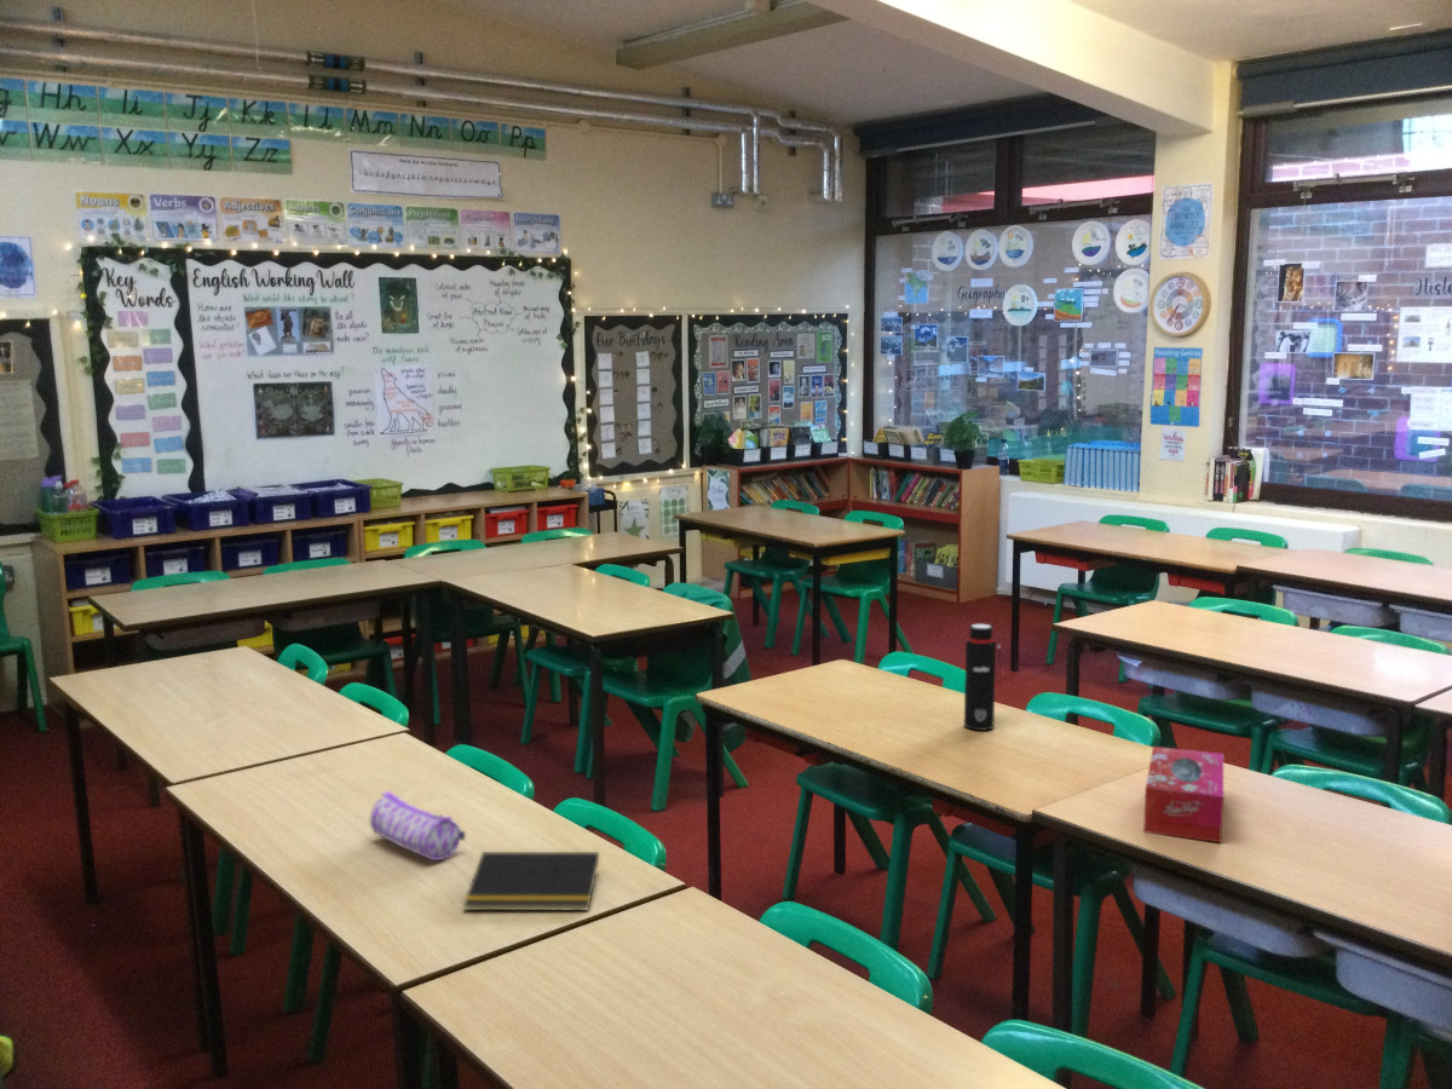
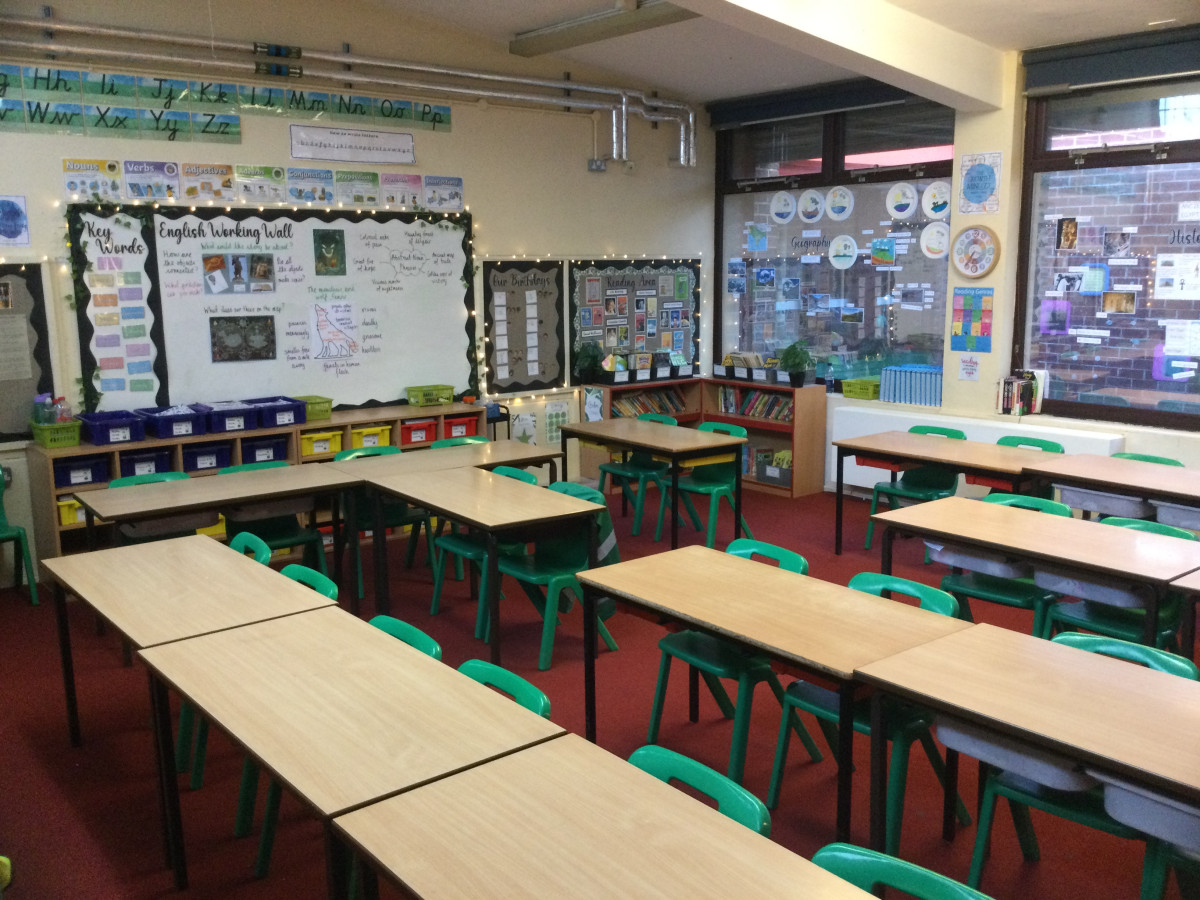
- pencil case [369,790,467,862]
- notepad [462,851,600,911]
- tissue box [1142,745,1225,843]
- water bottle [963,623,1002,732]
